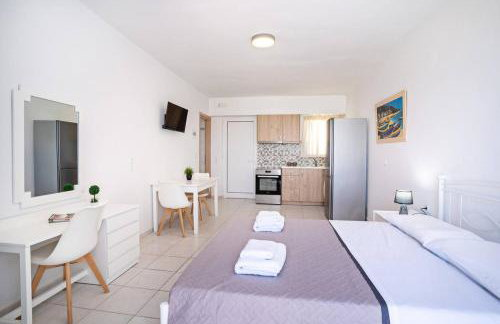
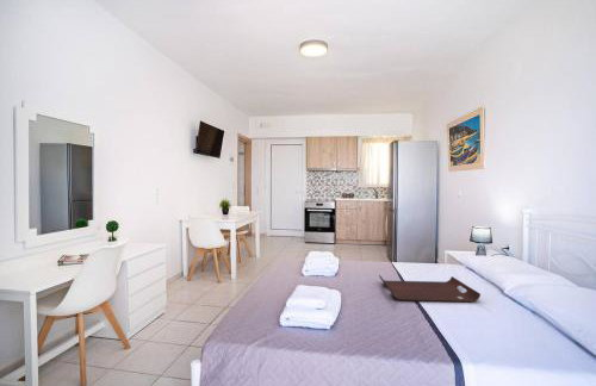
+ serving tray [378,274,482,304]
